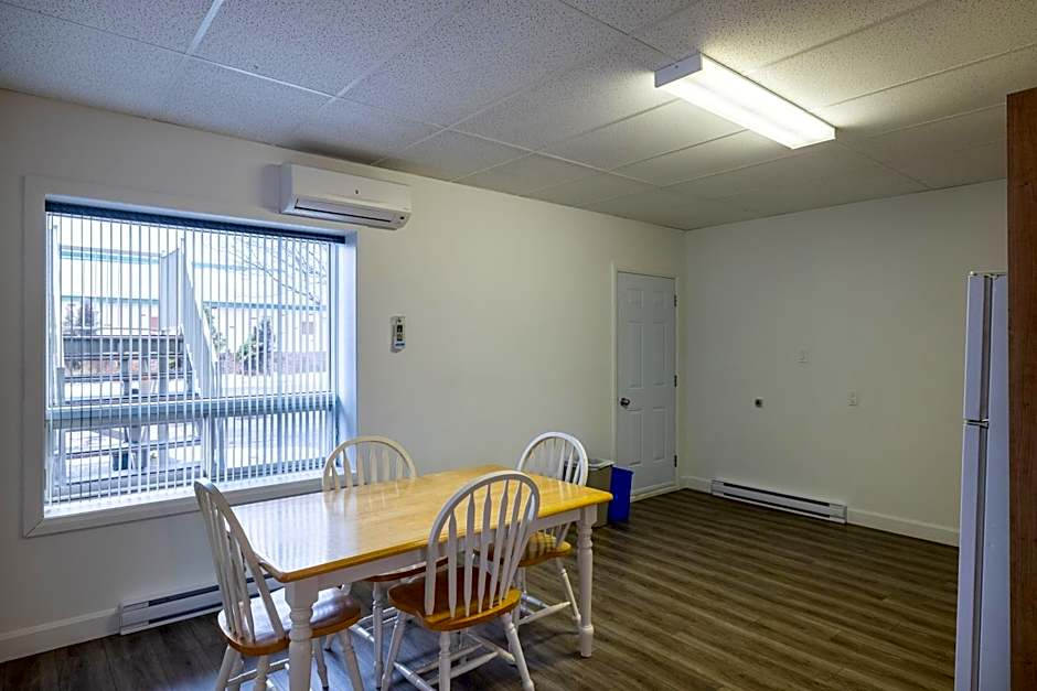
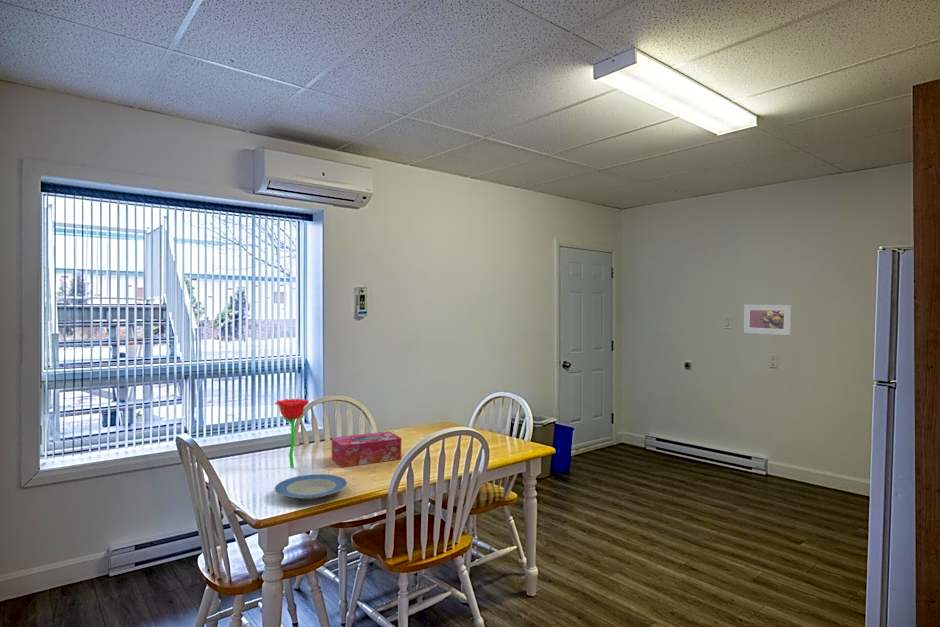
+ flower [274,397,310,469]
+ tissue box [331,431,402,469]
+ plate [274,473,348,500]
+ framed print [743,304,792,336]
